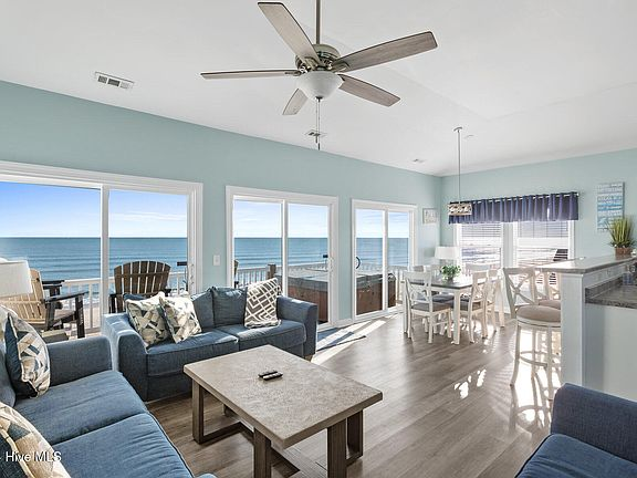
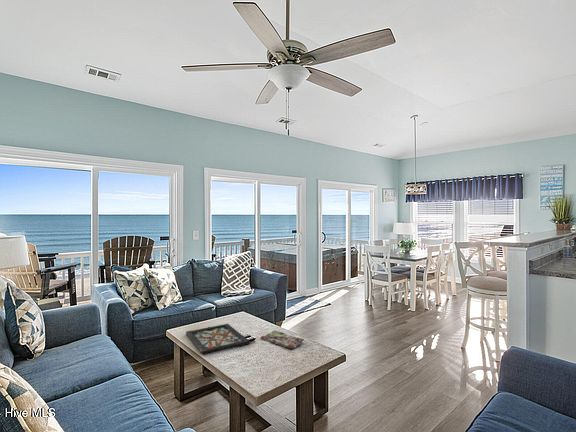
+ decorative tray [185,323,251,354]
+ magazine [260,329,305,350]
